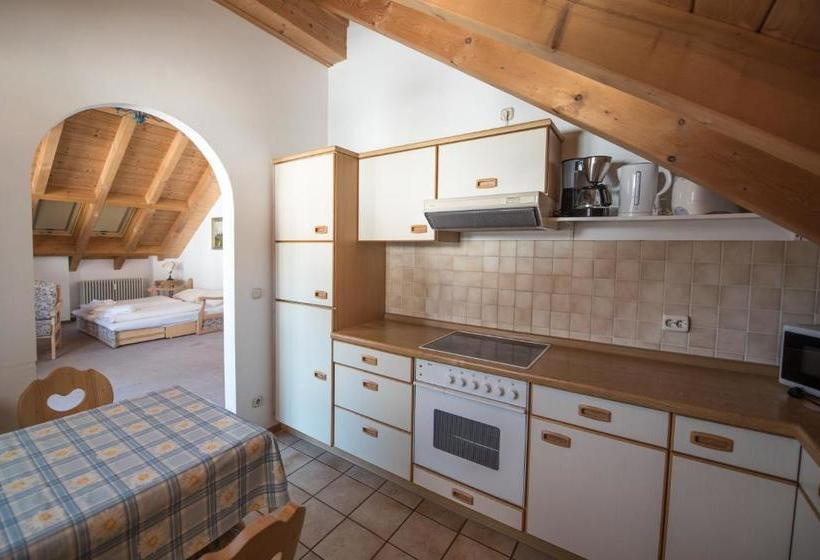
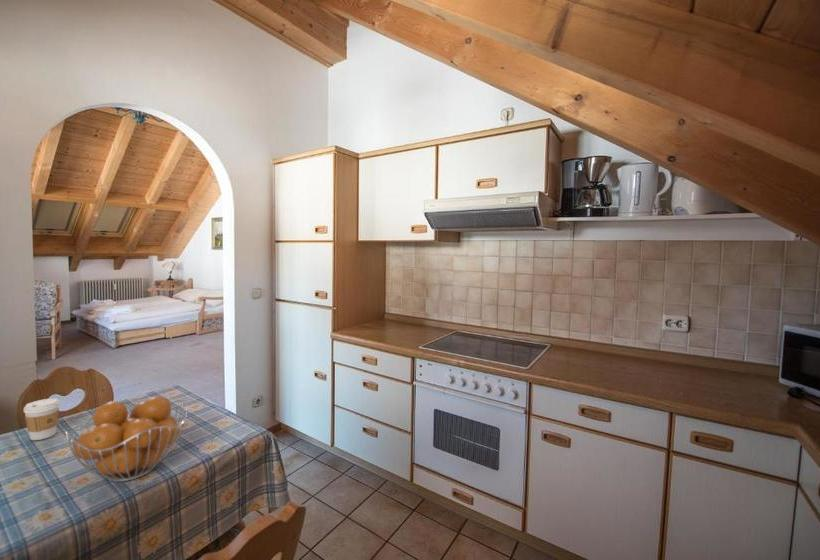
+ coffee cup [23,398,61,441]
+ fruit basket [64,395,188,483]
